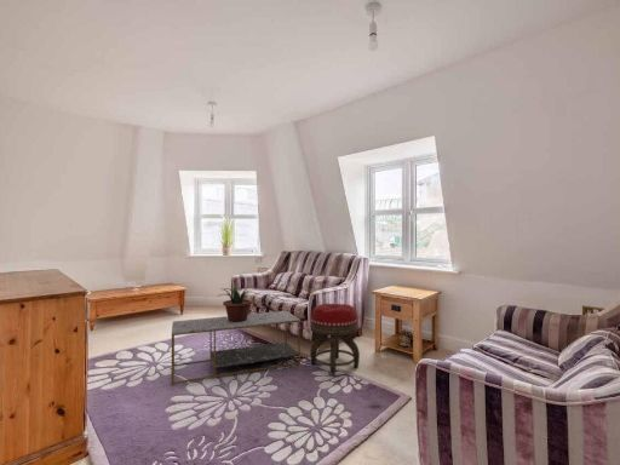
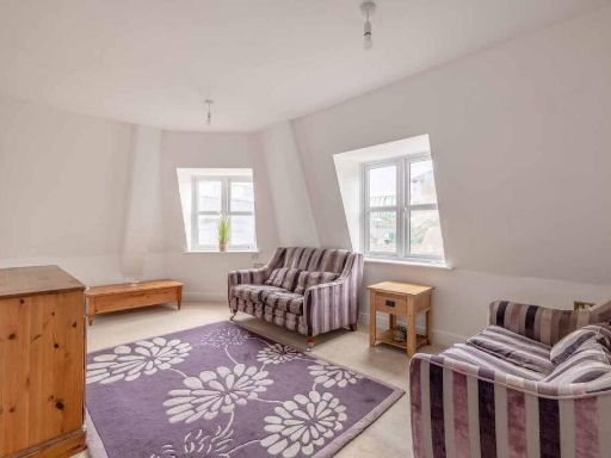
- footstool [309,303,361,377]
- potted plant [218,285,253,322]
- coffee table [171,310,302,385]
